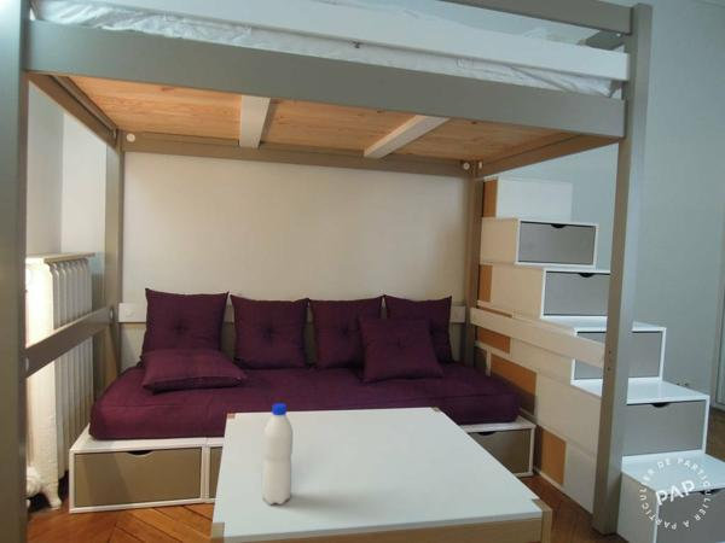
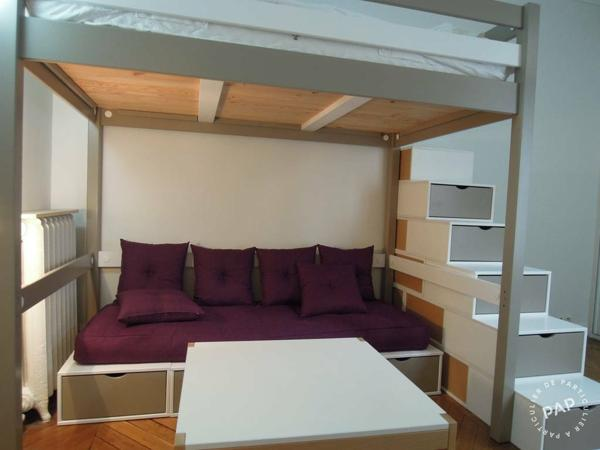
- water bottle [261,402,294,506]
